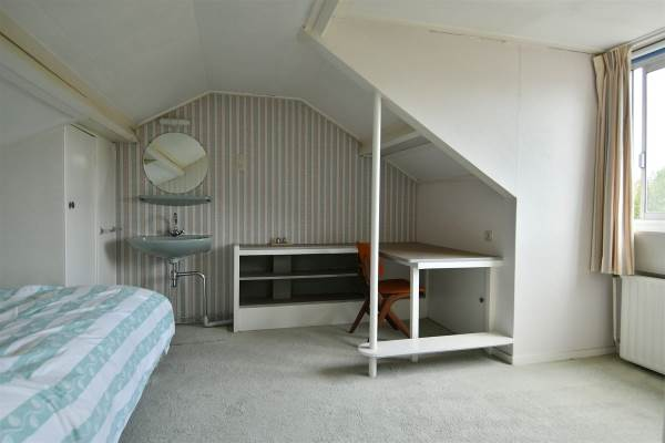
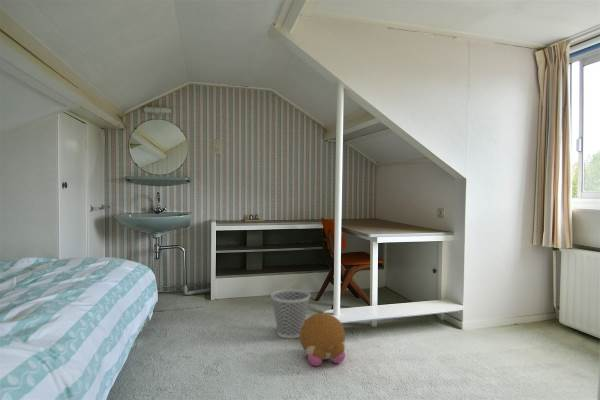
+ wastebasket [270,288,311,340]
+ plush toy [299,312,346,367]
